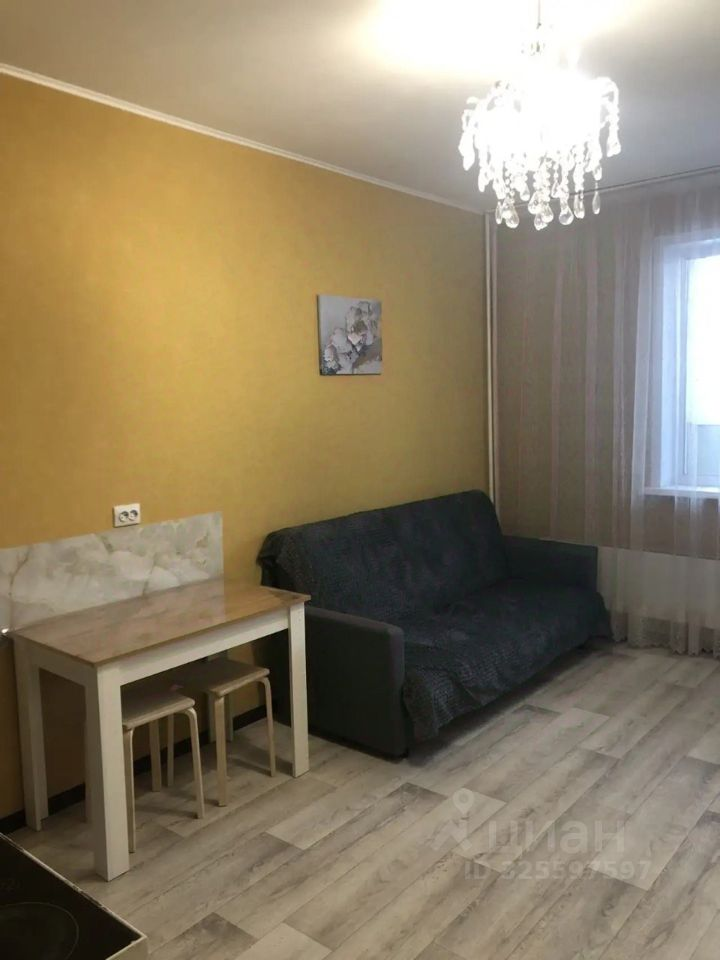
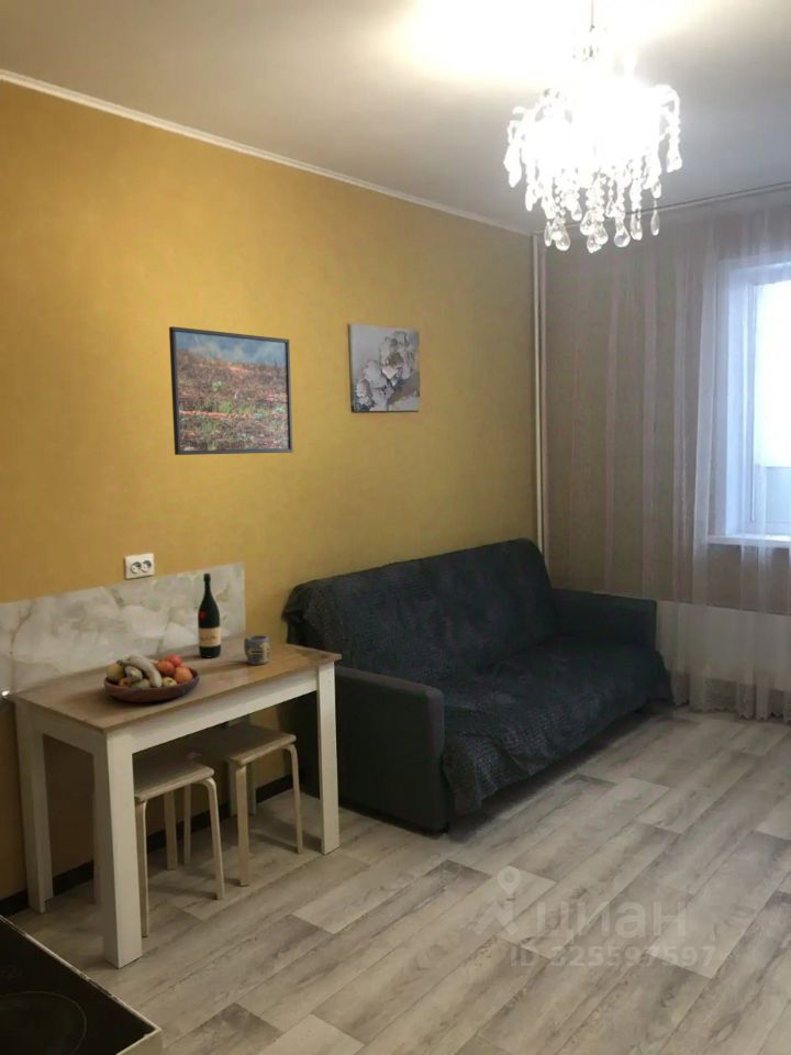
+ mug [243,634,271,666]
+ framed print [168,325,294,456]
+ wine bottle [197,571,222,658]
+ fruit bowl [103,653,201,703]
